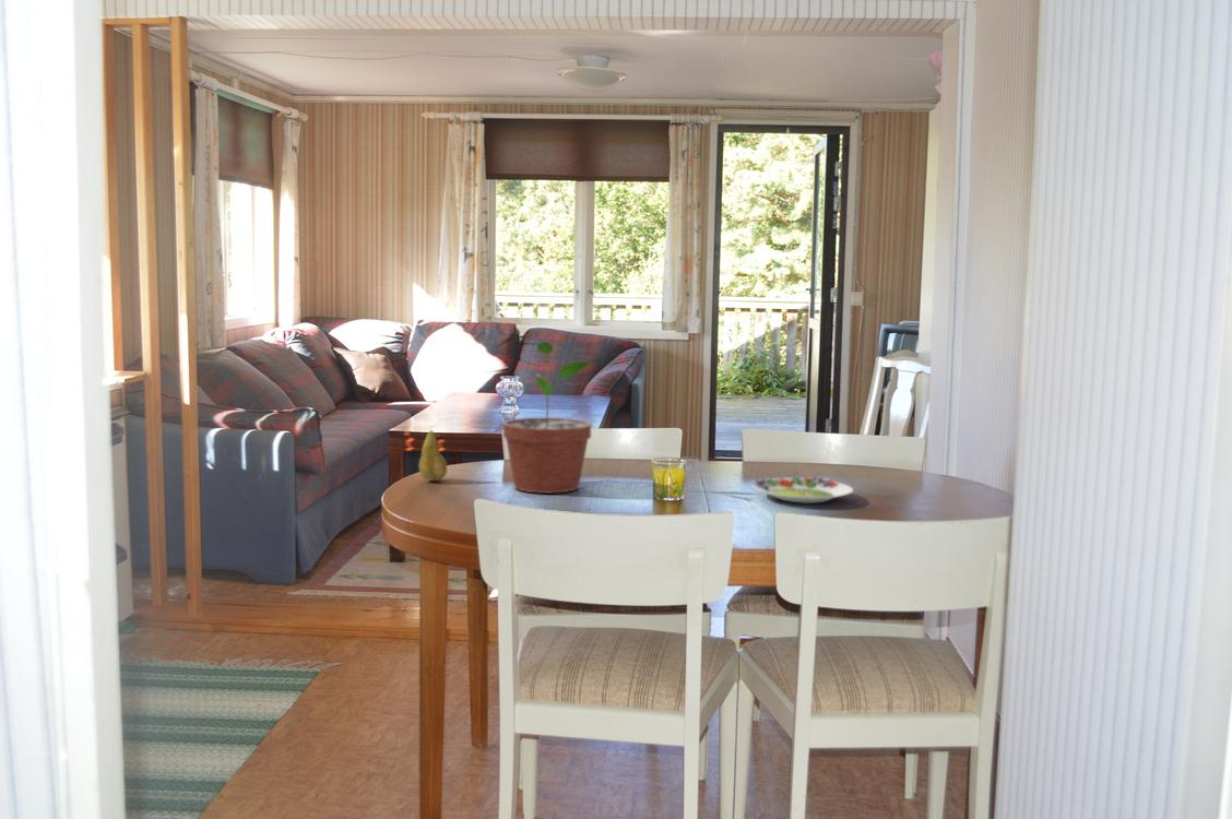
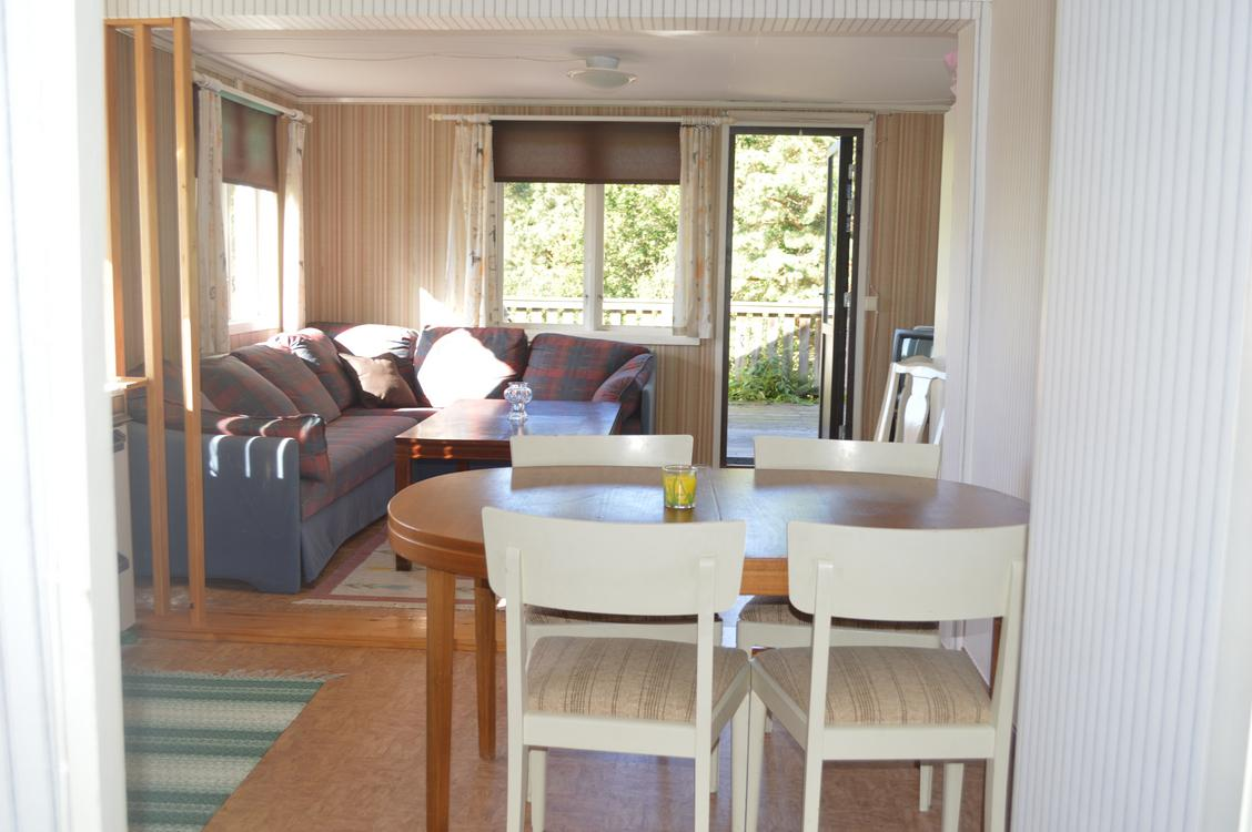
- potted plant [502,341,592,495]
- fruit [418,429,448,482]
- salad plate [751,474,854,505]
